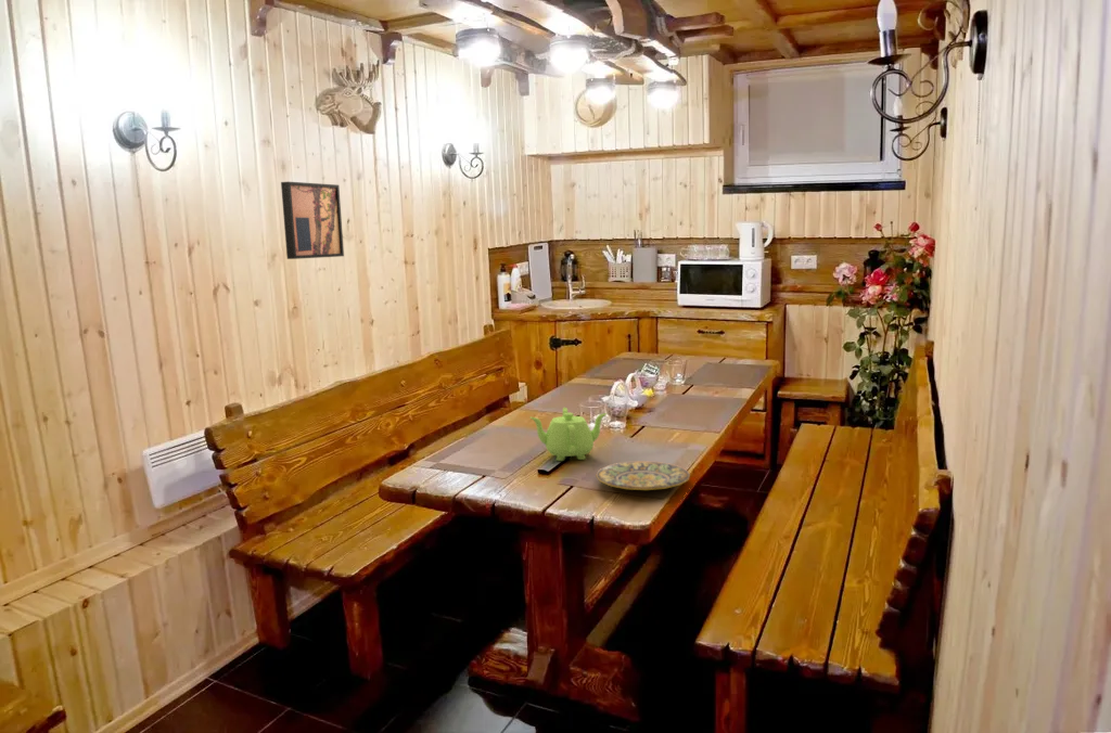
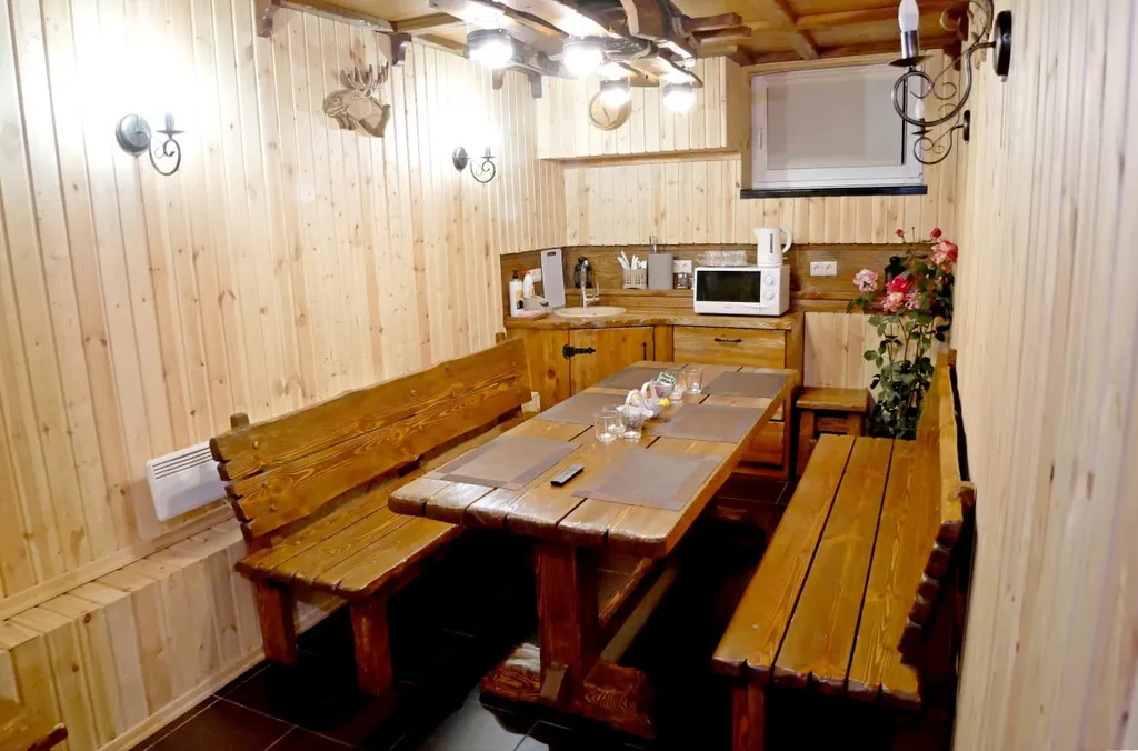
- plate [595,460,691,491]
- wall art [280,181,345,260]
- teapot [529,407,608,462]
